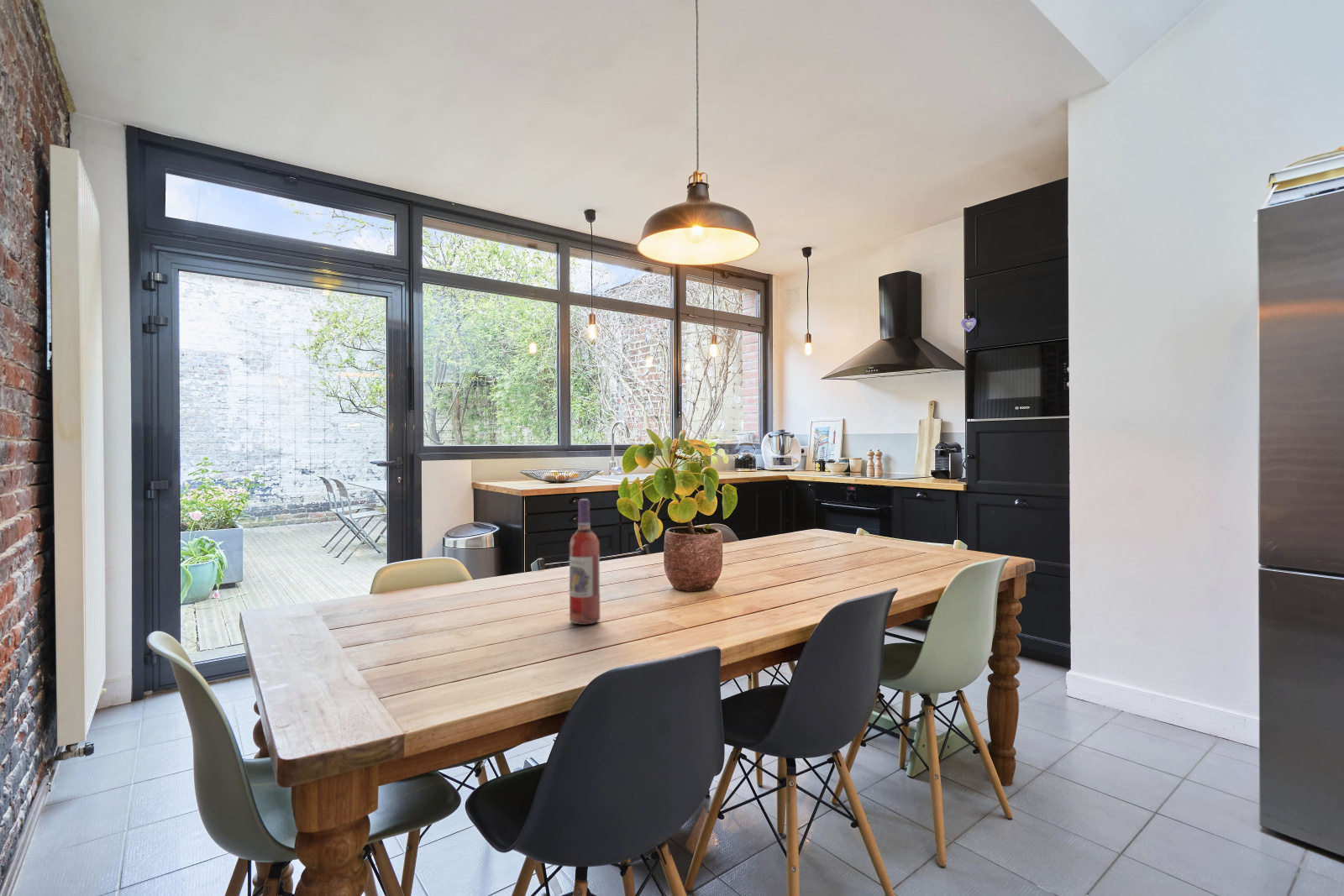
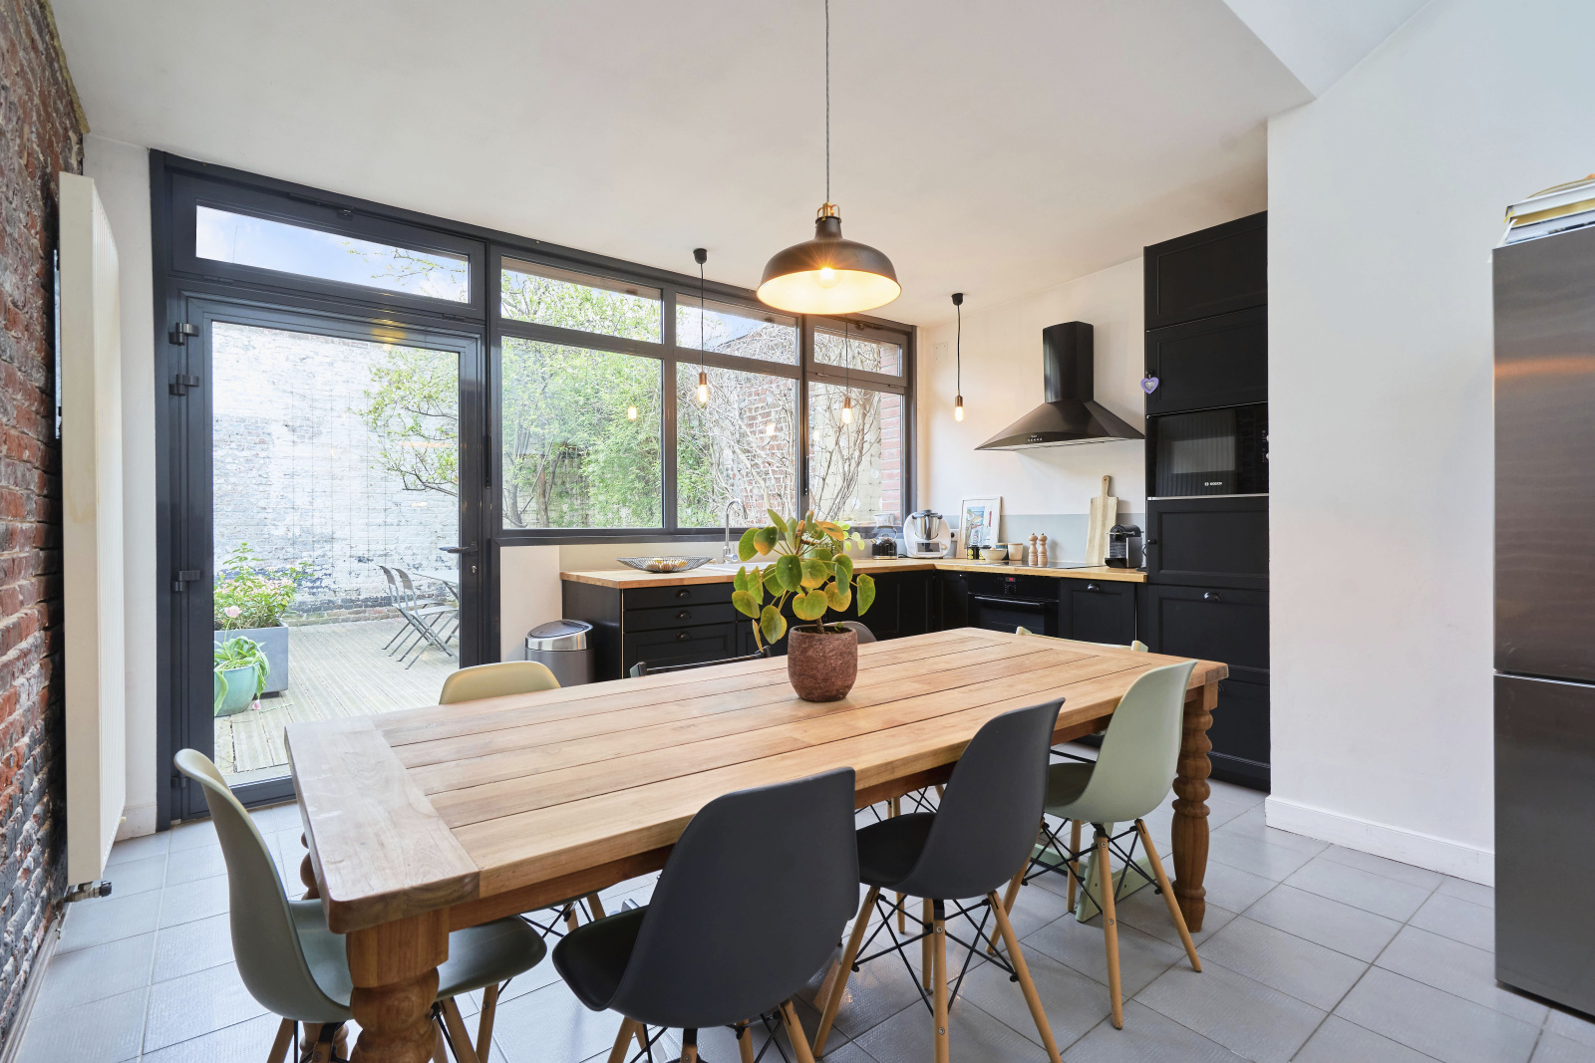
- wine bottle [569,498,601,626]
